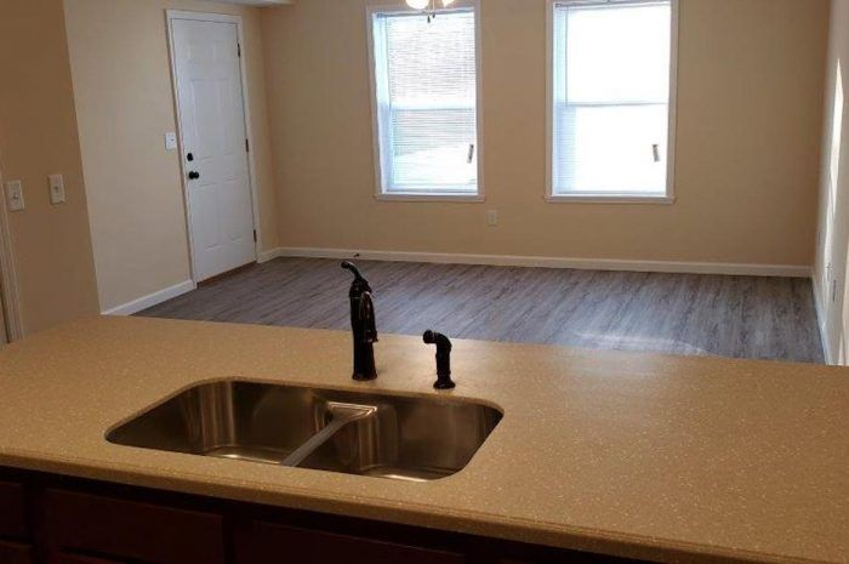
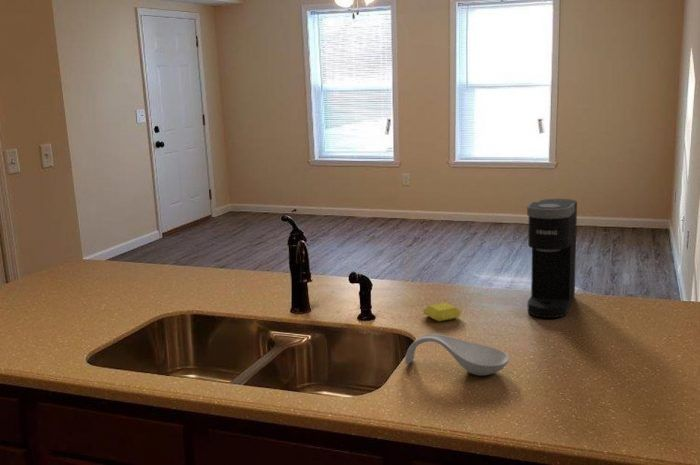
+ spoon rest [404,333,510,376]
+ coffee maker [526,198,578,319]
+ soap bar [422,302,463,323]
